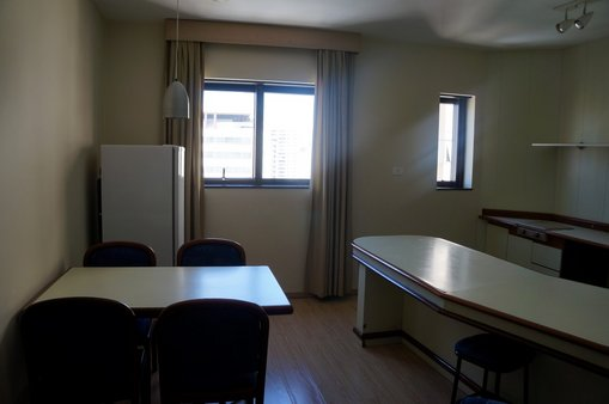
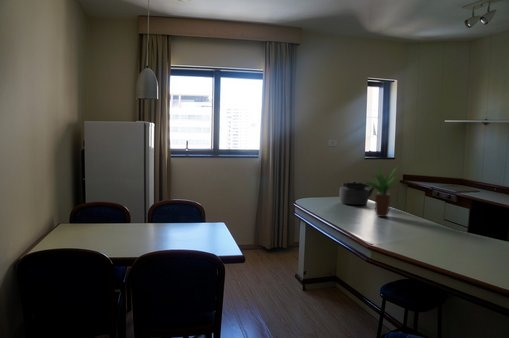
+ kettle [338,180,375,206]
+ potted plant [357,163,402,218]
